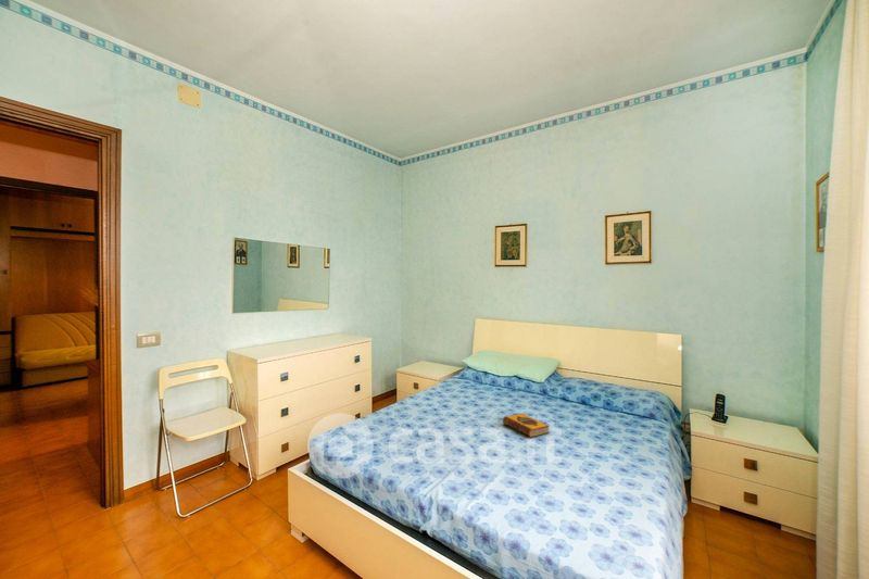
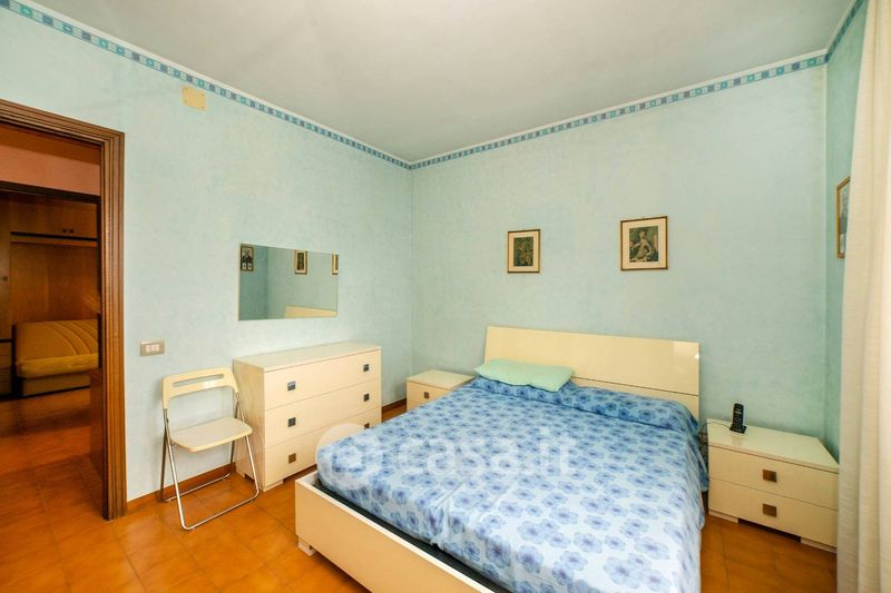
- hardback book [502,412,551,439]
